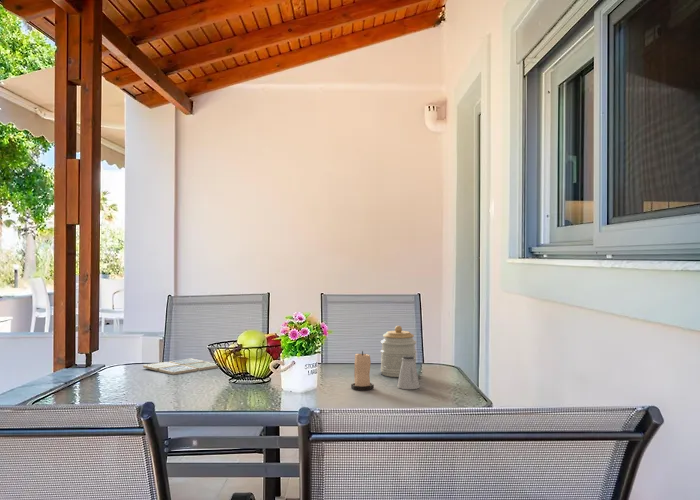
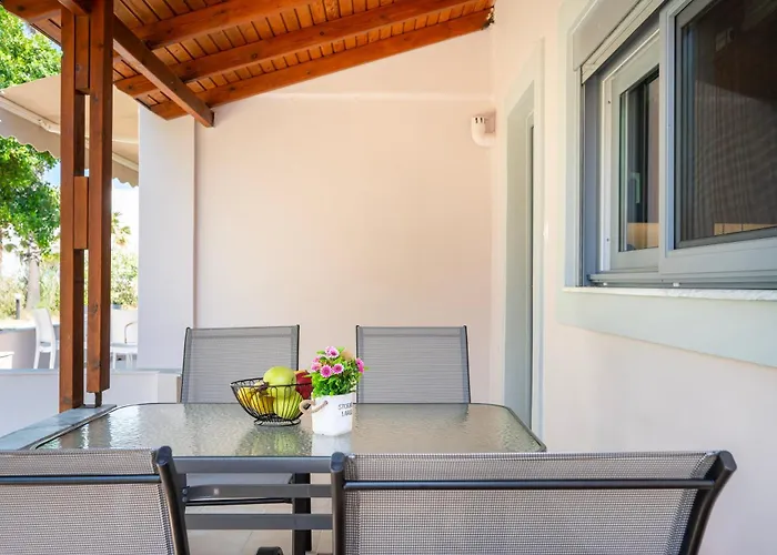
- drink coaster [142,357,218,376]
- saltshaker [396,355,421,390]
- jar [380,325,417,378]
- candle [350,350,375,391]
